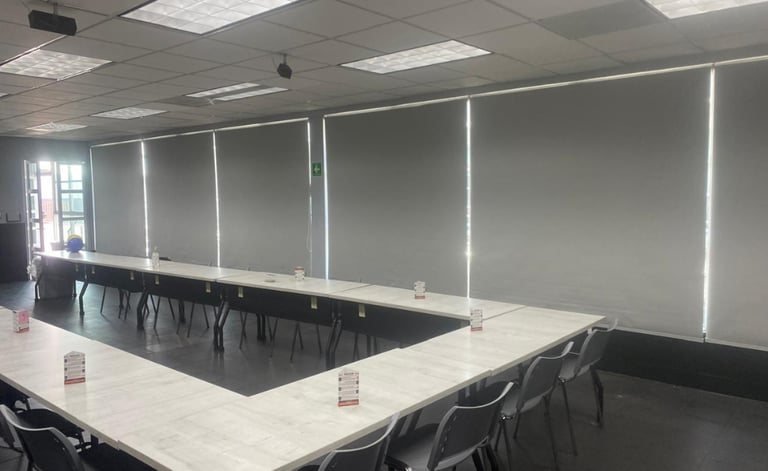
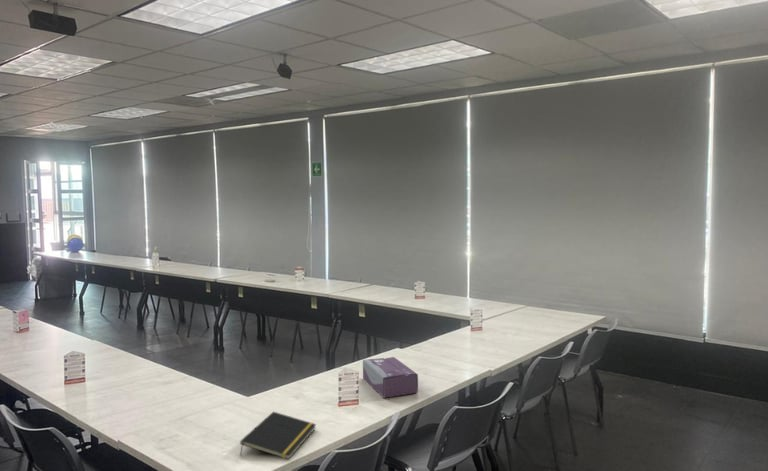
+ notepad [239,411,317,461]
+ tissue box [362,356,419,399]
